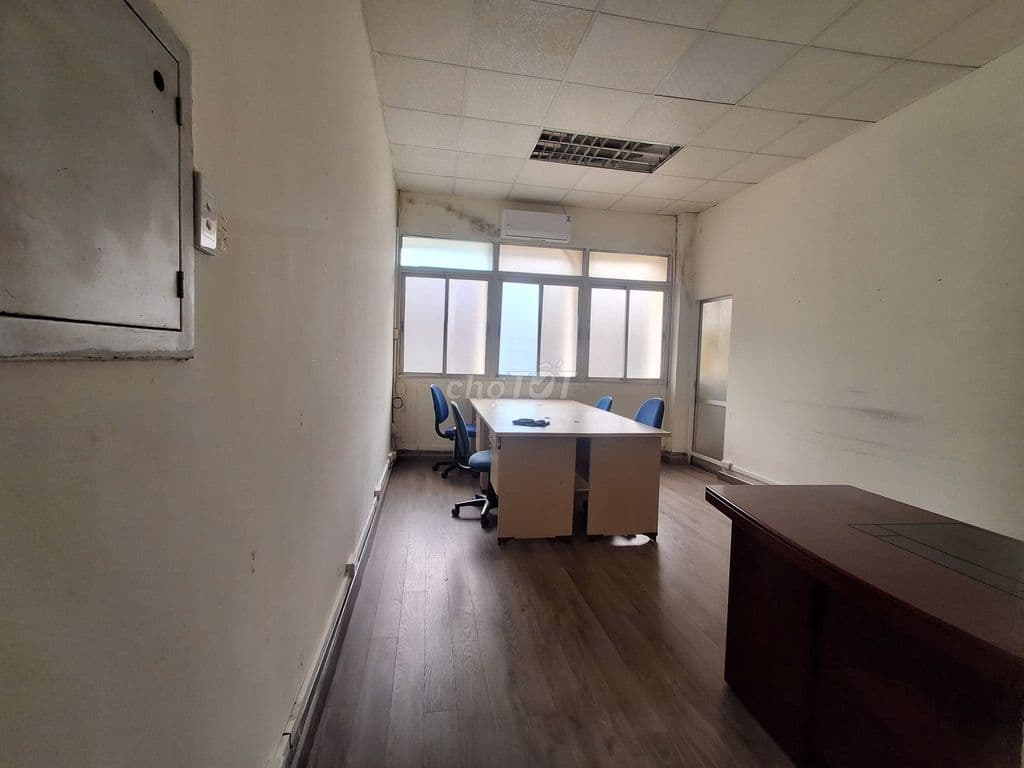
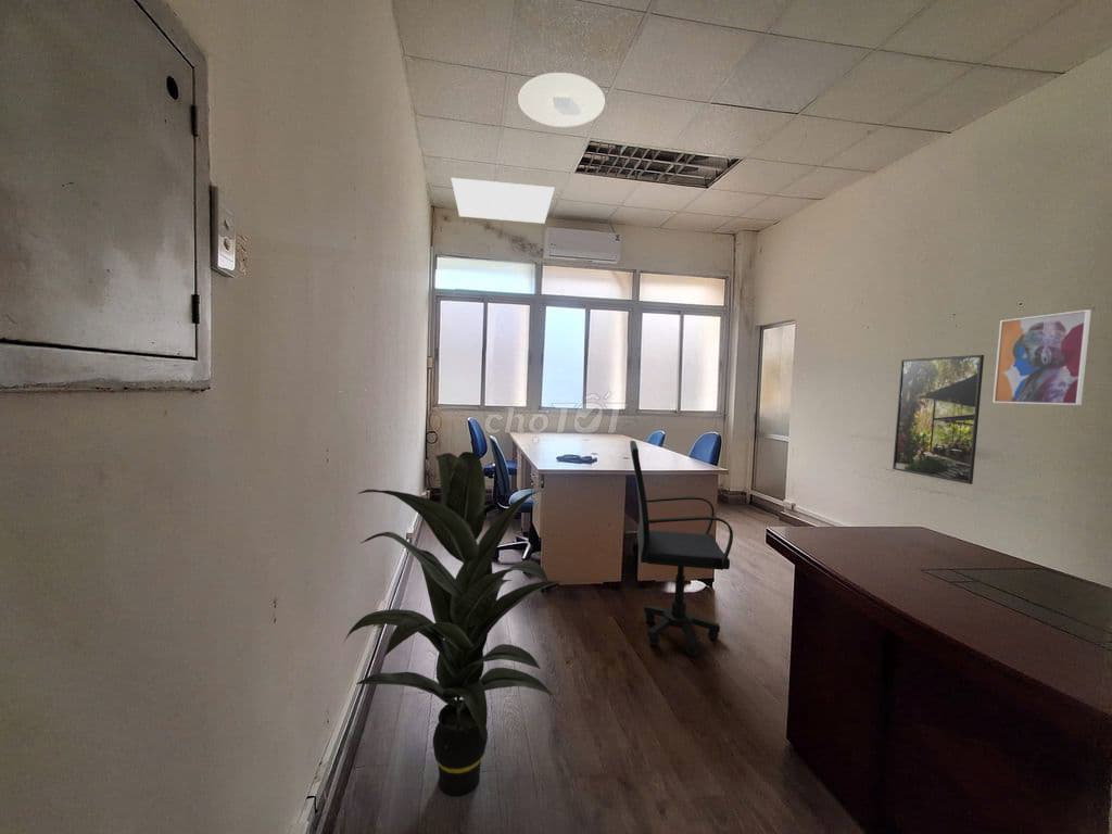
+ office chair [629,440,734,657]
+ wall art [991,308,1092,406]
+ indoor plant [342,451,563,798]
+ light panel [451,177,556,225]
+ ceiling light [517,72,606,128]
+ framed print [892,354,985,485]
